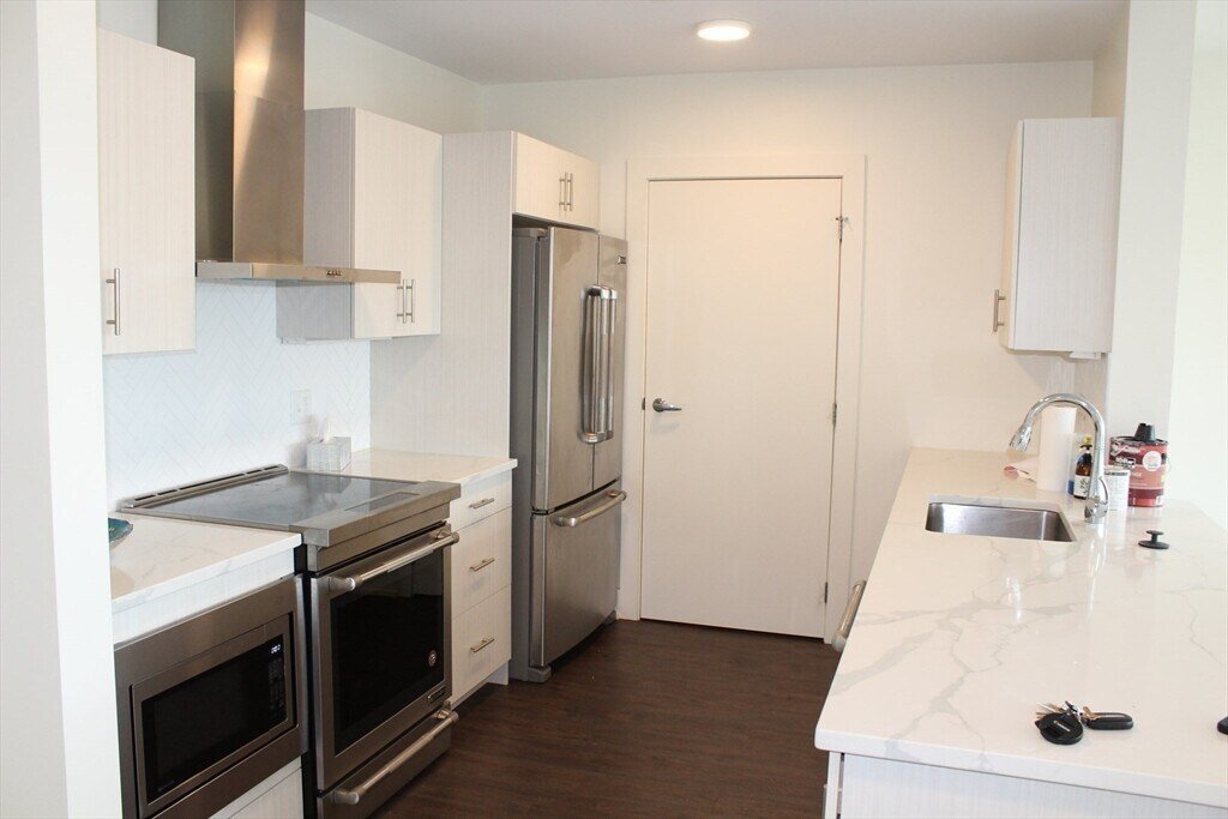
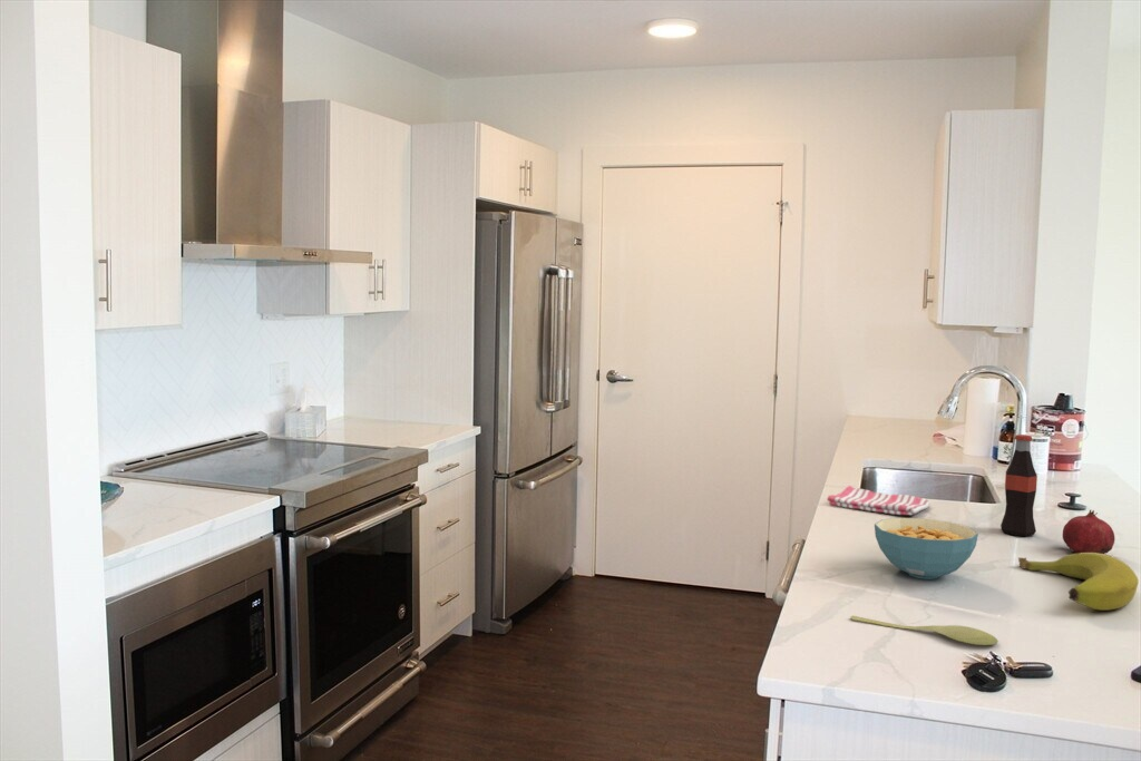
+ spoon [850,614,999,646]
+ banana [1017,553,1140,612]
+ bottle [999,433,1038,537]
+ fruit [1062,509,1115,555]
+ cereal bowl [874,517,979,580]
+ dish towel [826,485,932,516]
